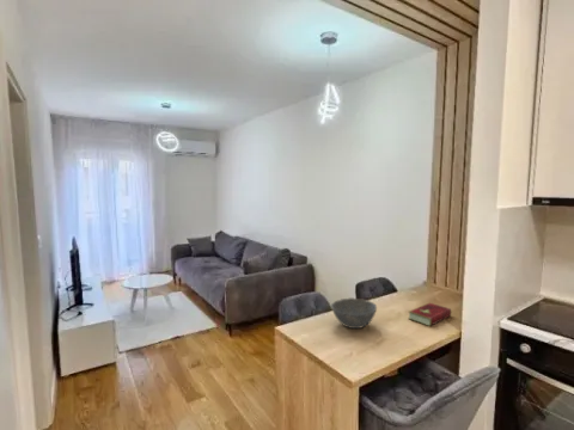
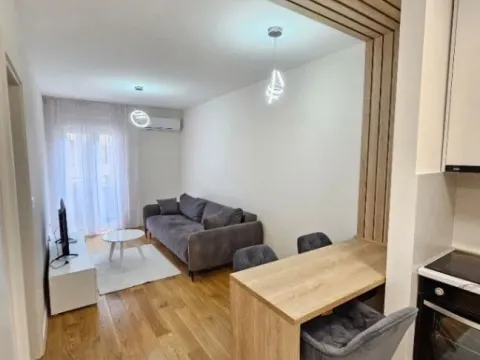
- hardcover book [407,301,452,327]
- bowl [330,297,378,330]
